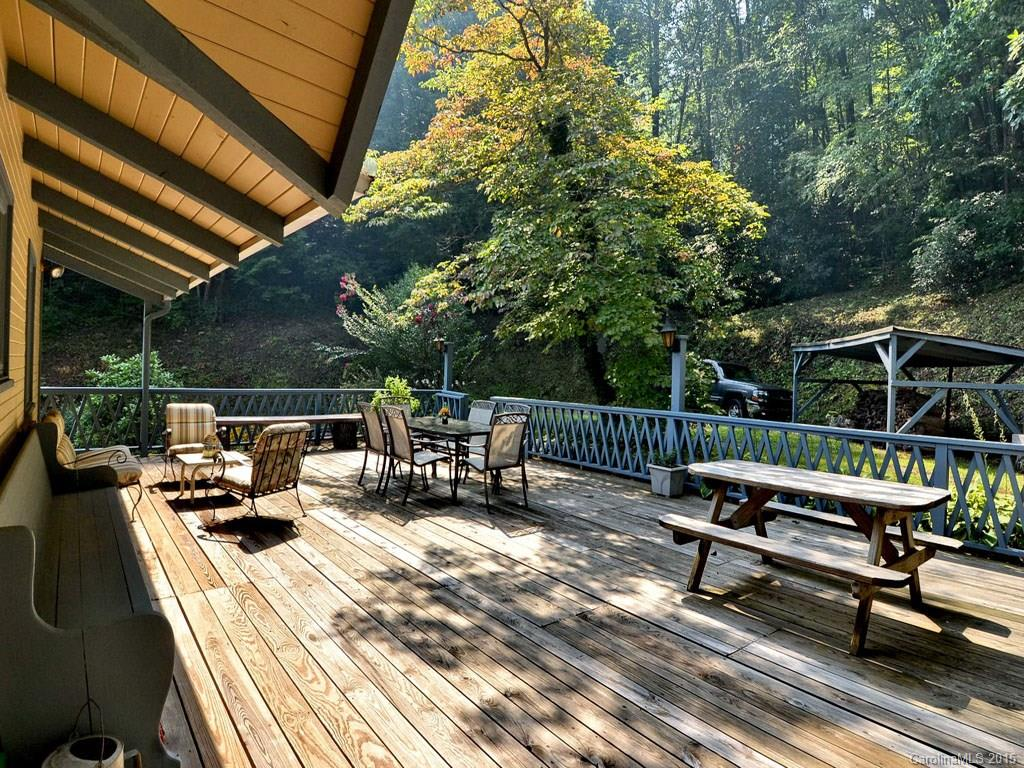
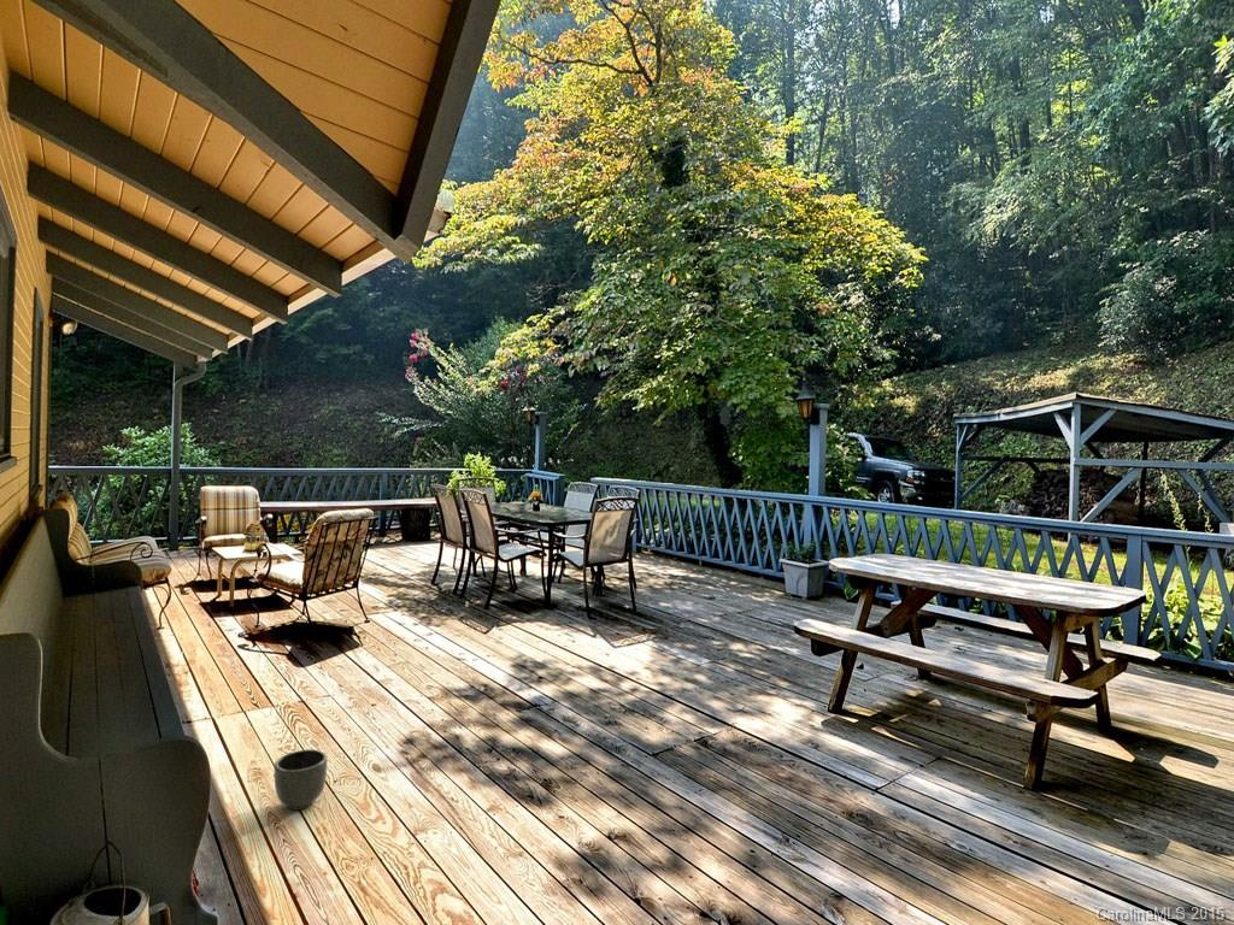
+ planter [274,748,328,812]
